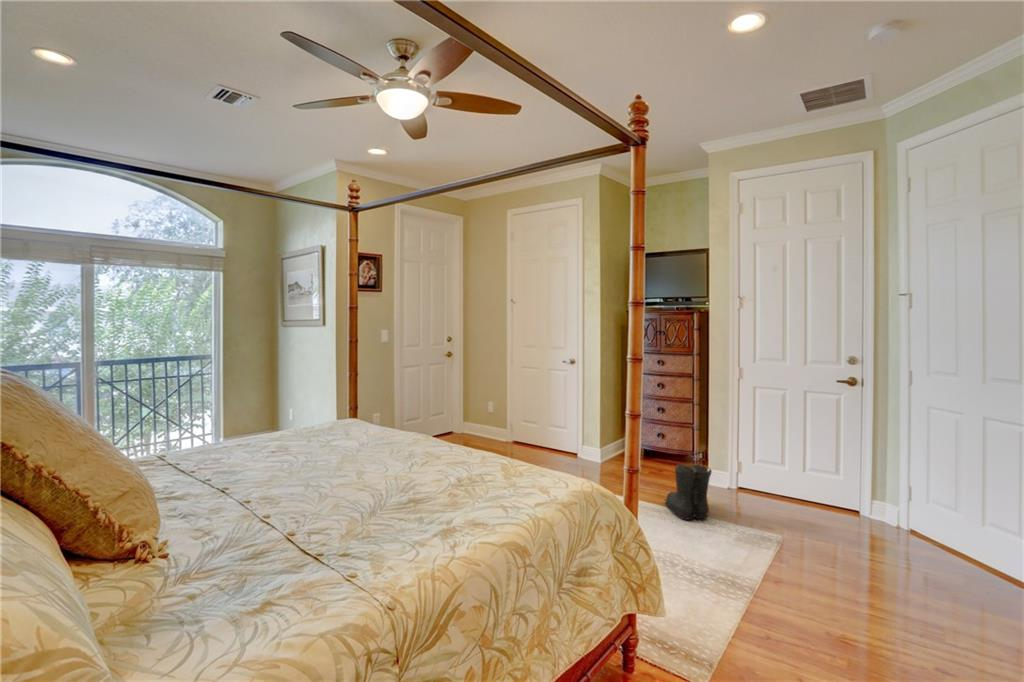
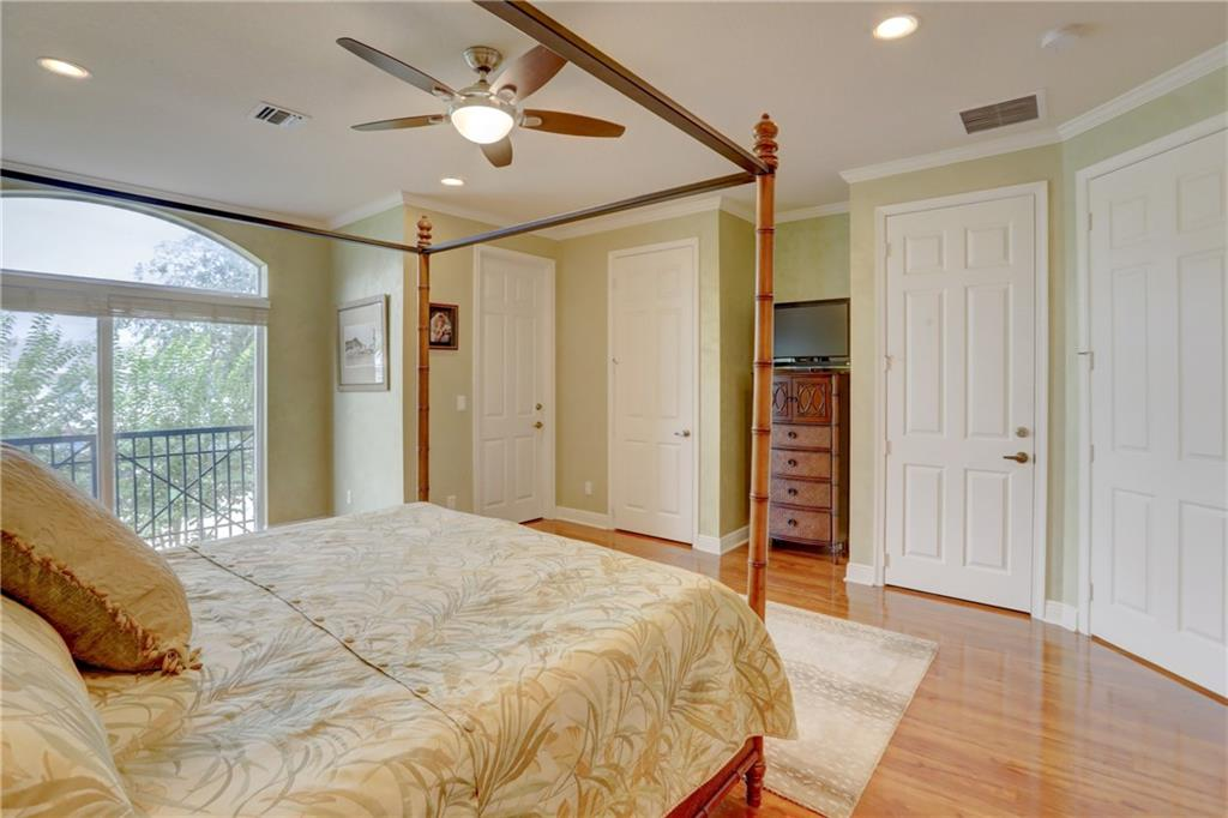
- boots [664,463,713,521]
